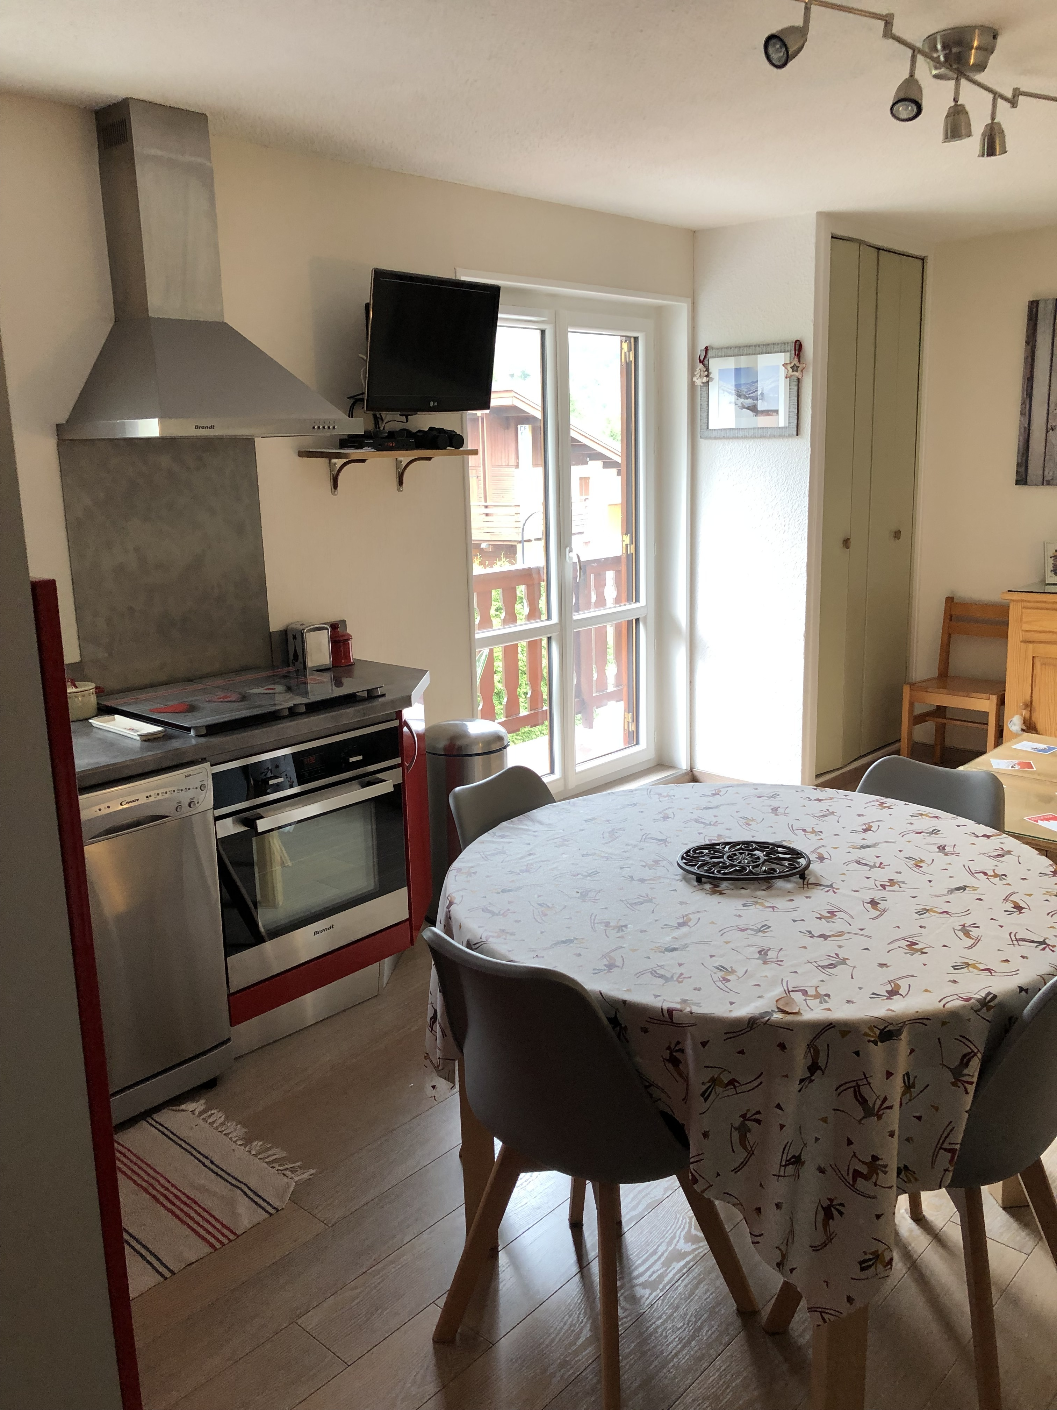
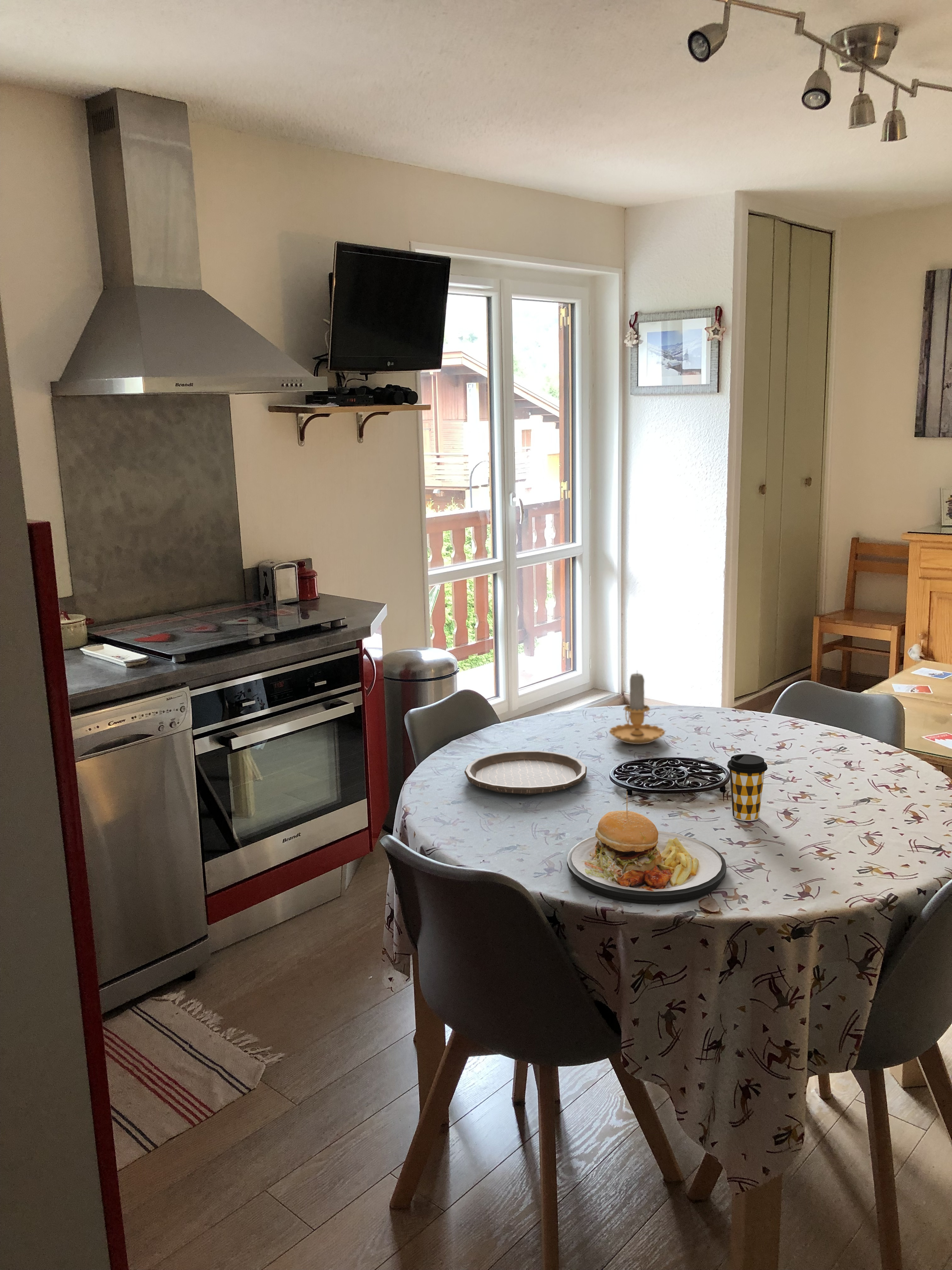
+ coffee cup [727,754,768,821]
+ plate [464,750,587,795]
+ candle [609,671,665,744]
+ plate [567,791,727,905]
